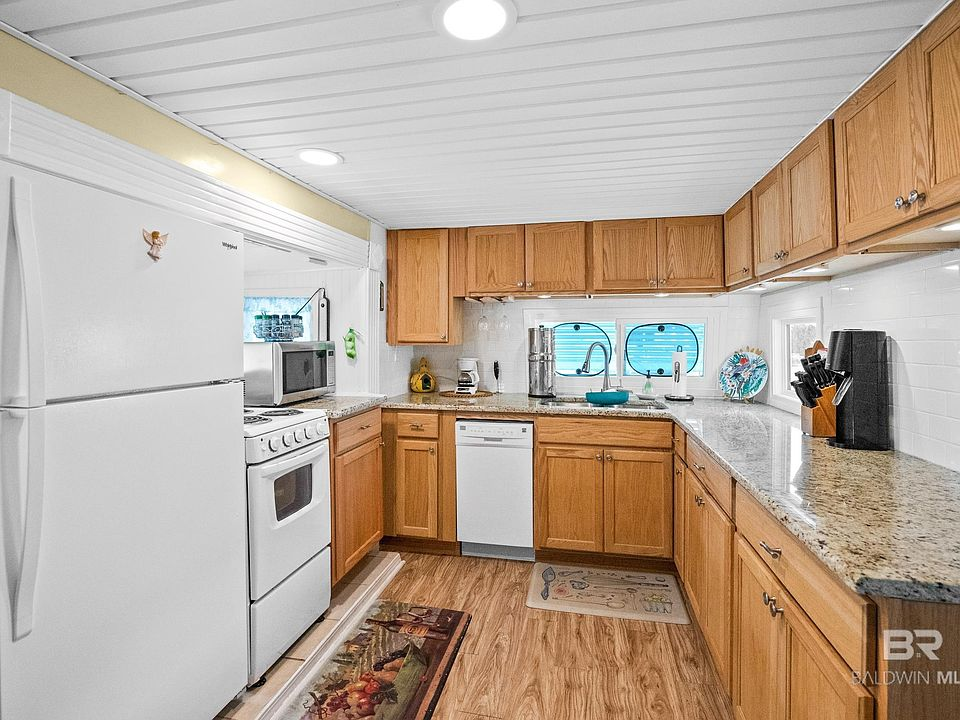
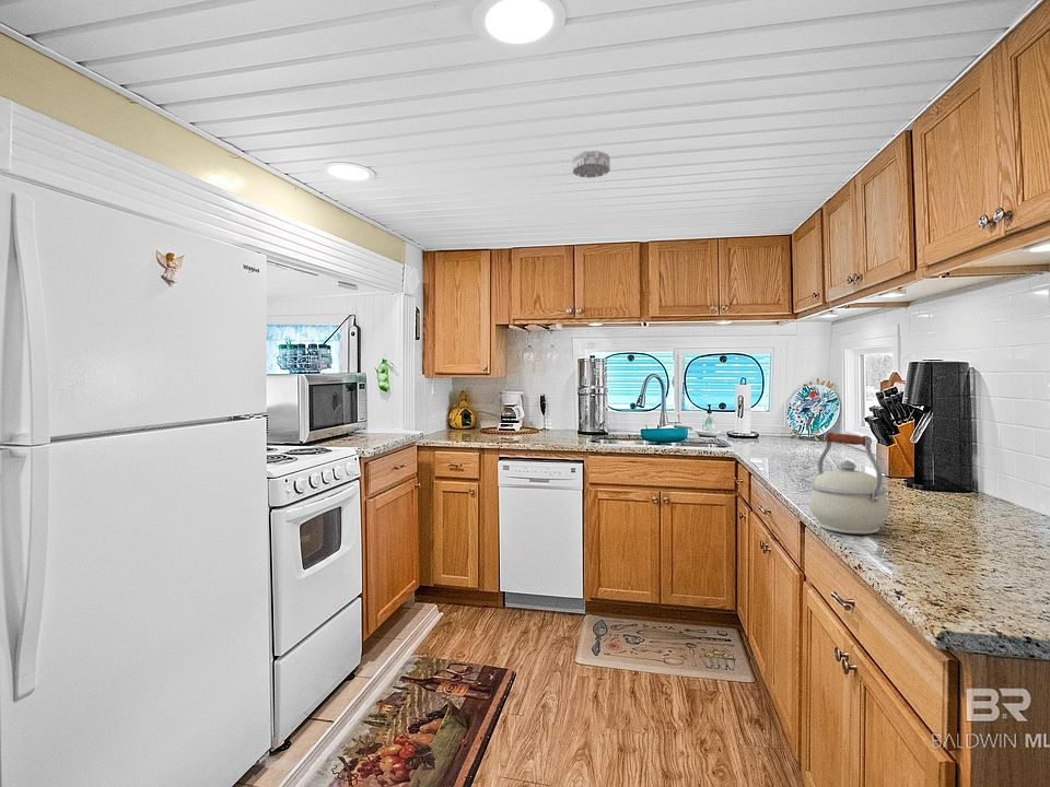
+ smoke detector [572,150,611,179]
+ kettle [808,432,890,535]
